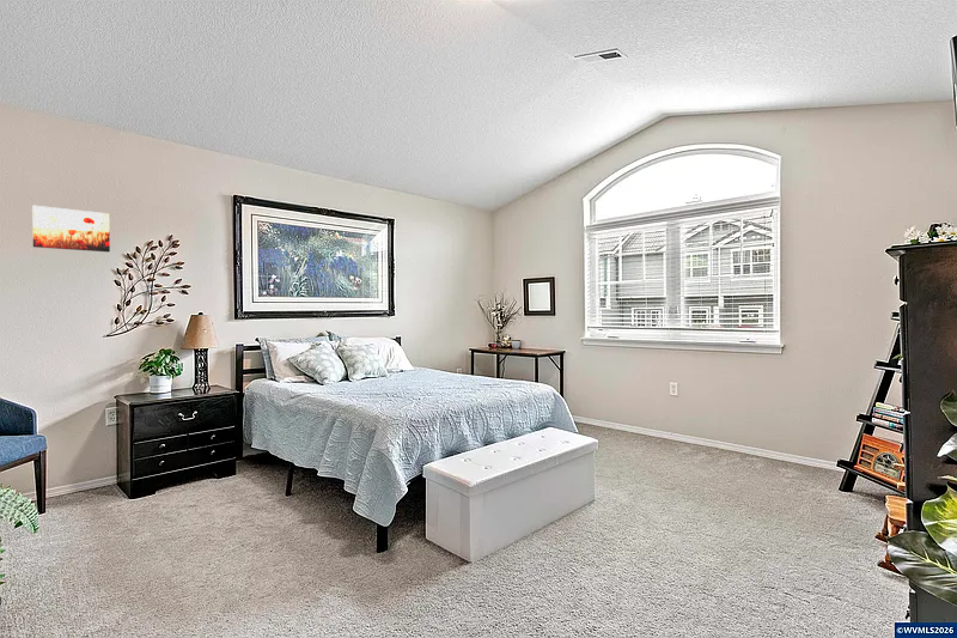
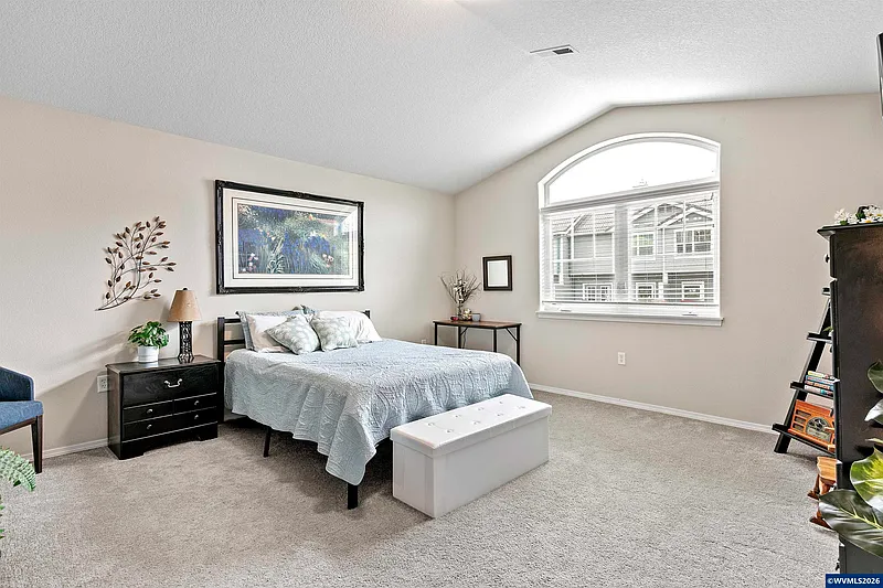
- wall art [31,205,111,253]
